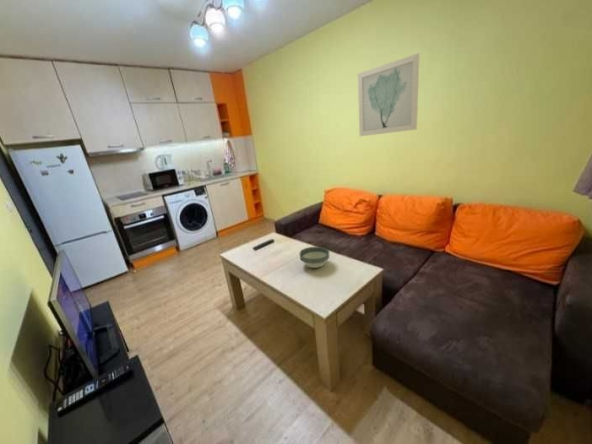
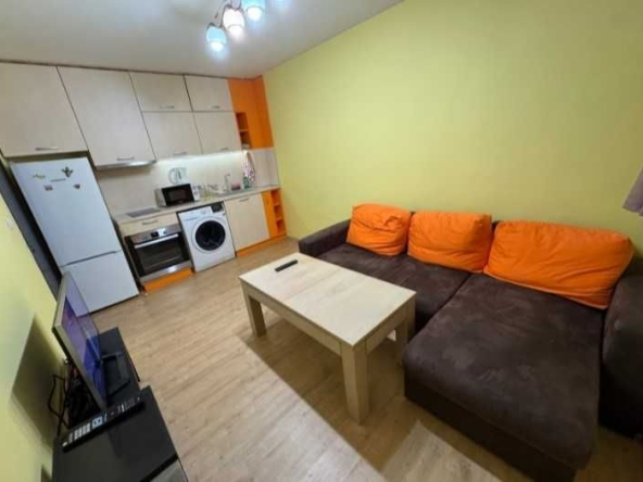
- bowl [299,246,330,269]
- wall art [357,52,421,137]
